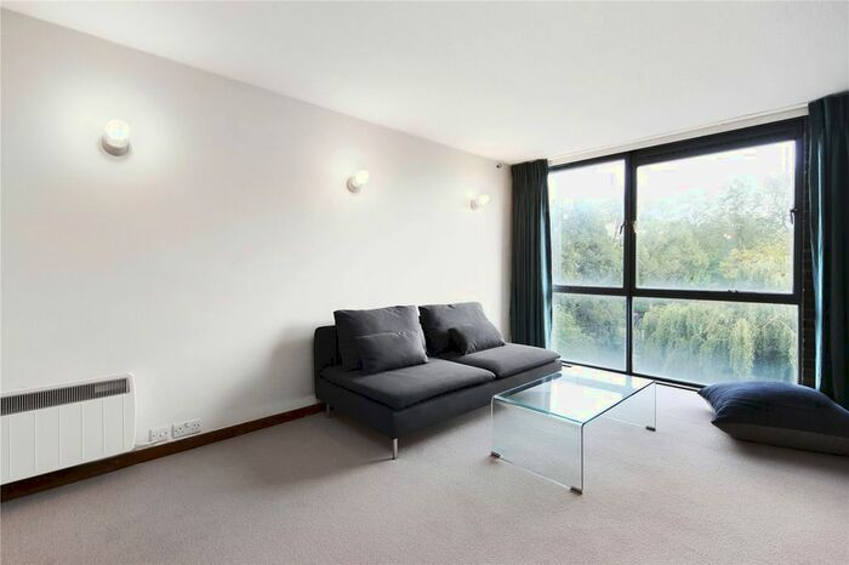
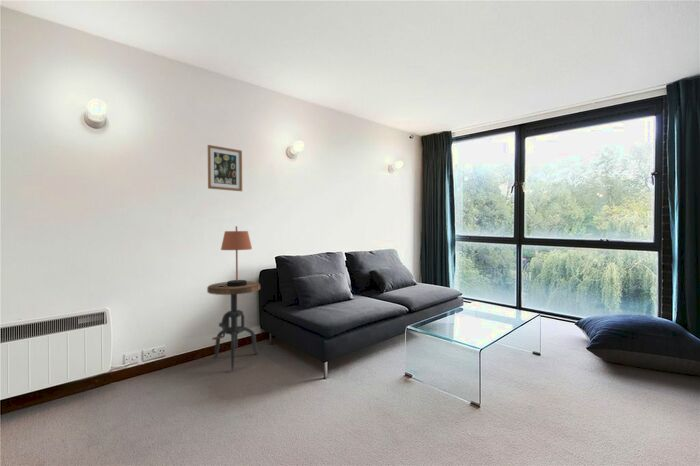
+ table lamp [218,225,253,287]
+ wall art [207,144,243,192]
+ side table [206,280,261,371]
